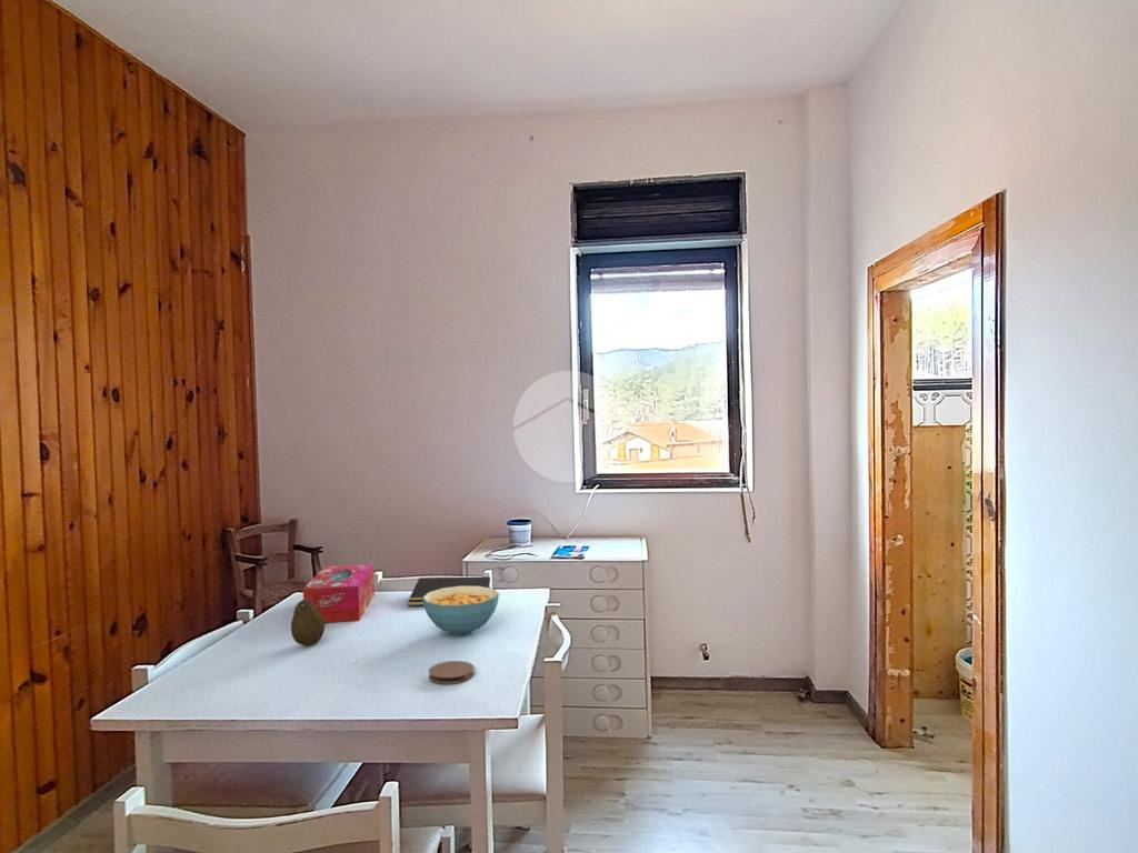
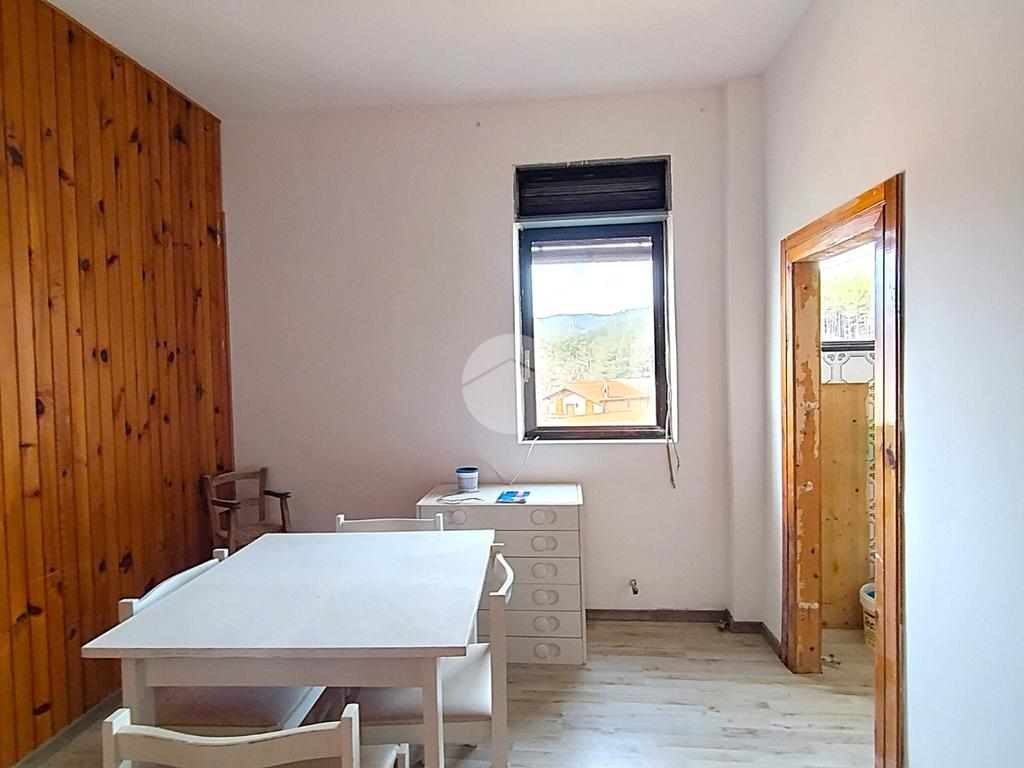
- fruit [290,599,326,646]
- coaster [428,660,476,685]
- notepad [407,575,491,606]
- tissue box [302,563,376,624]
- cereal bowl [422,586,500,636]
